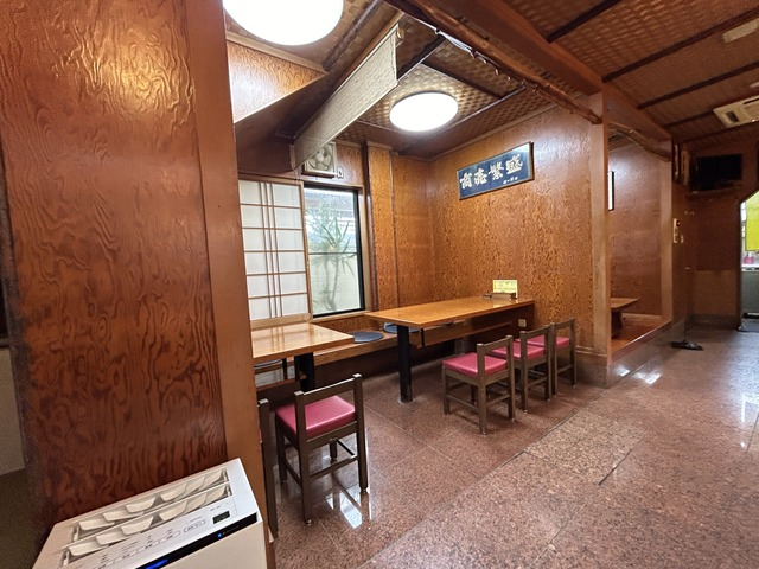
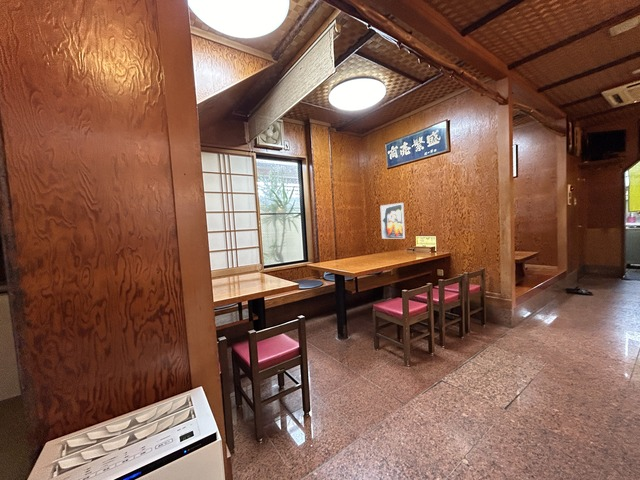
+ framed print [379,202,406,239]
